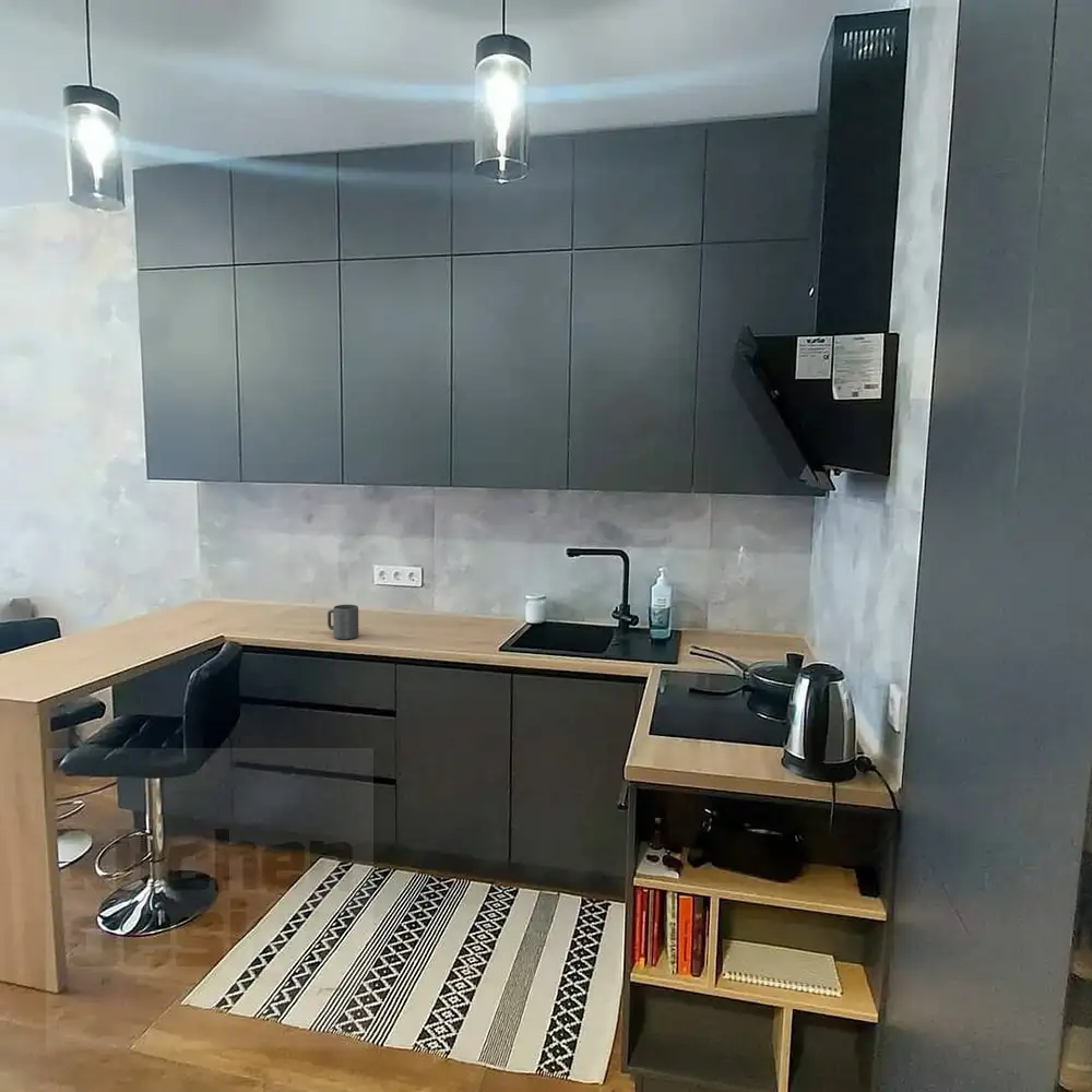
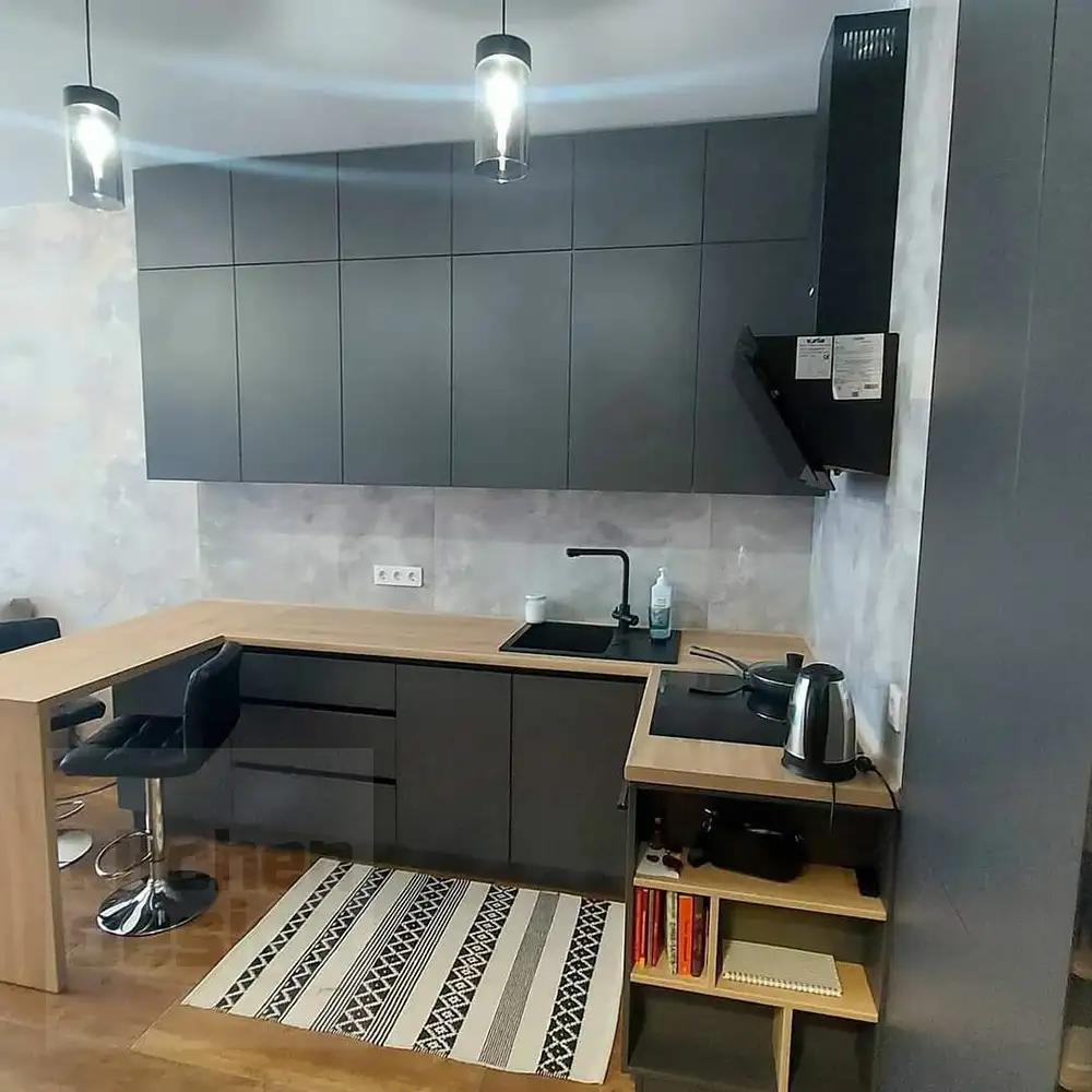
- mug [327,604,359,640]
